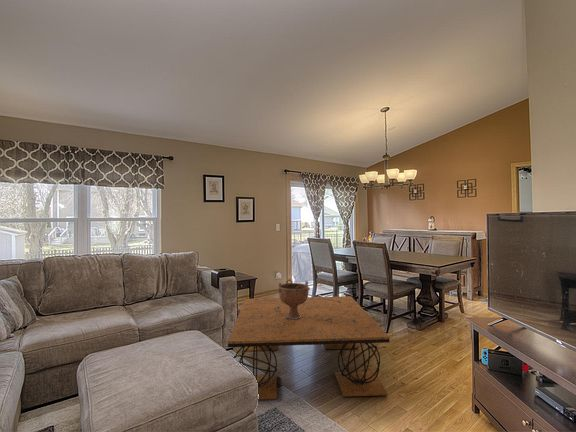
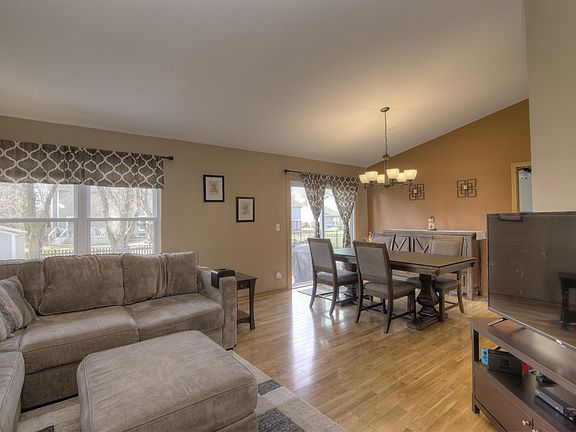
- decorative bowl [276,277,311,319]
- coffee table [227,295,390,401]
